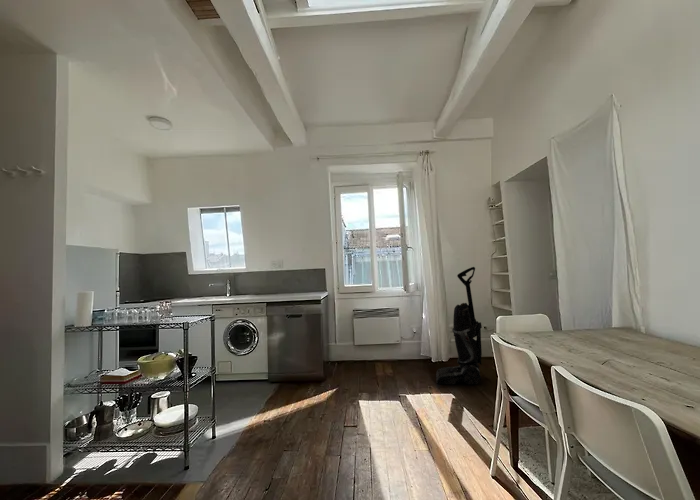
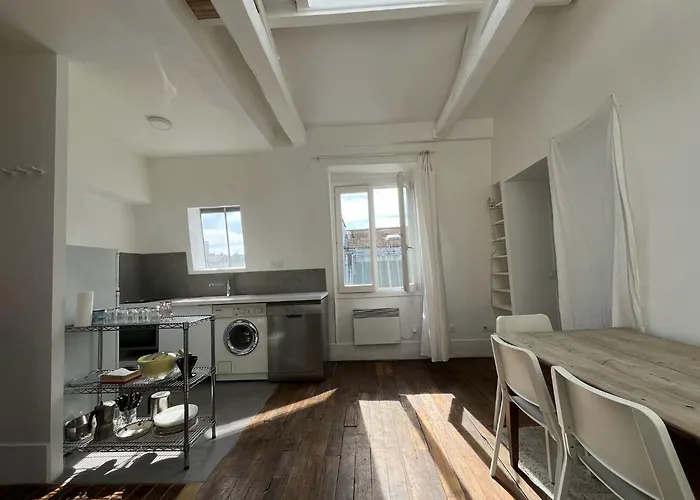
- vacuum cleaner [435,266,483,385]
